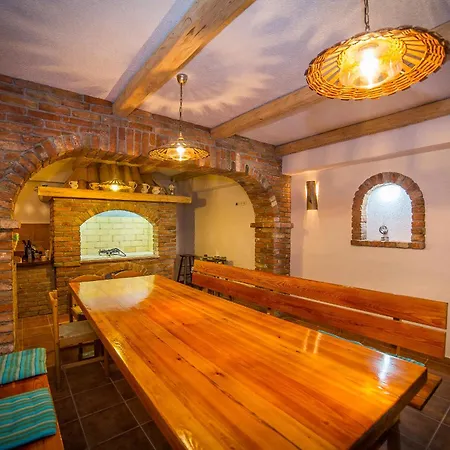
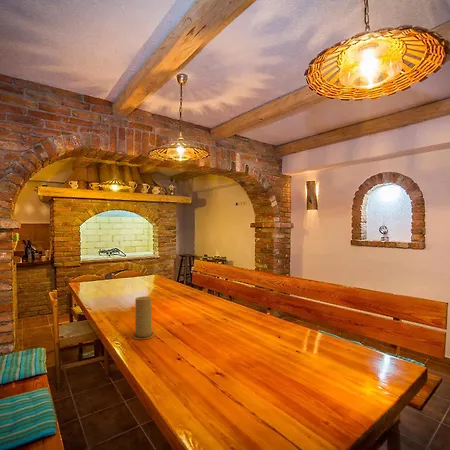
+ candle [132,295,156,340]
